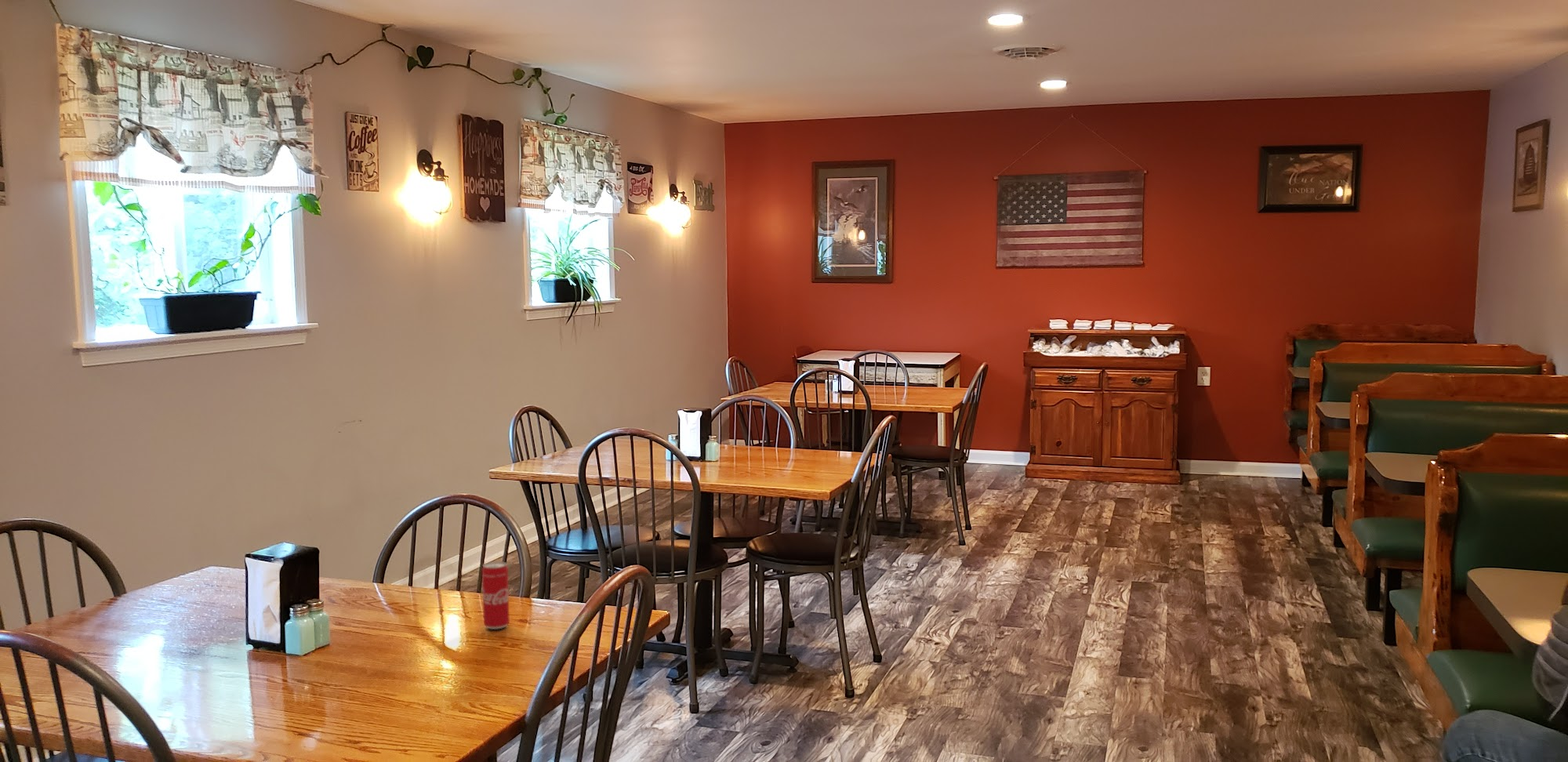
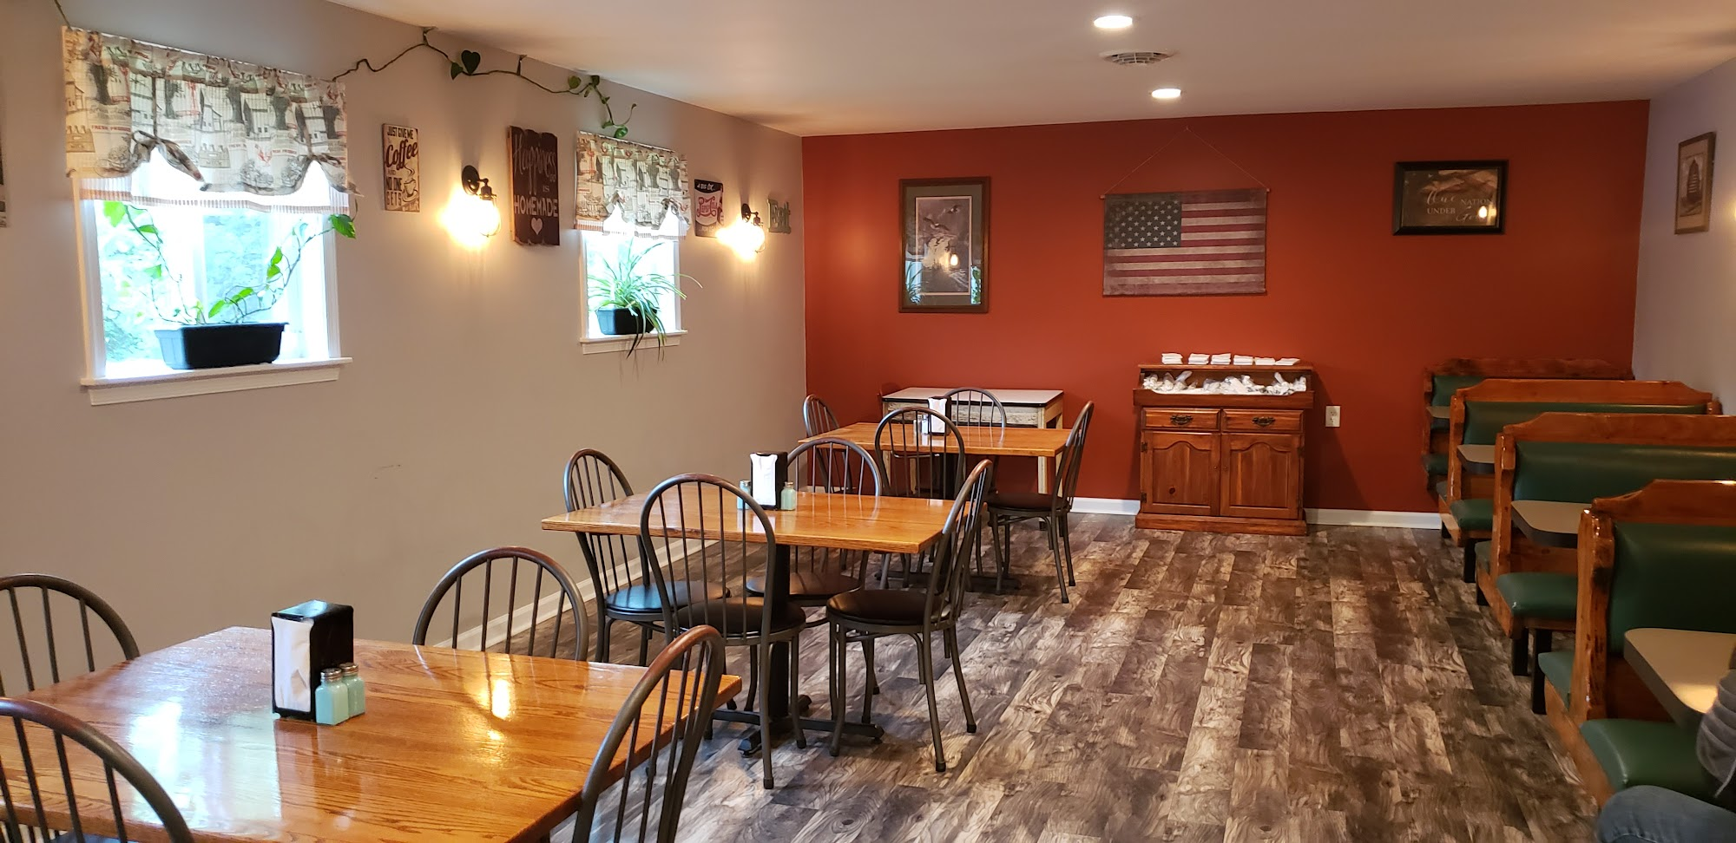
- beverage can [481,561,510,630]
